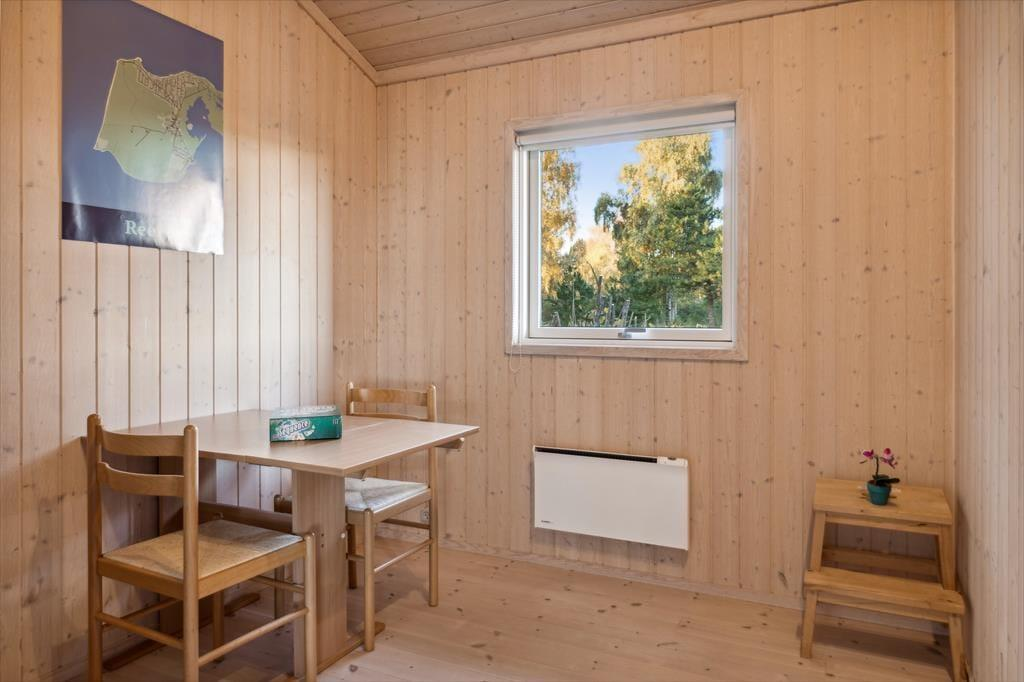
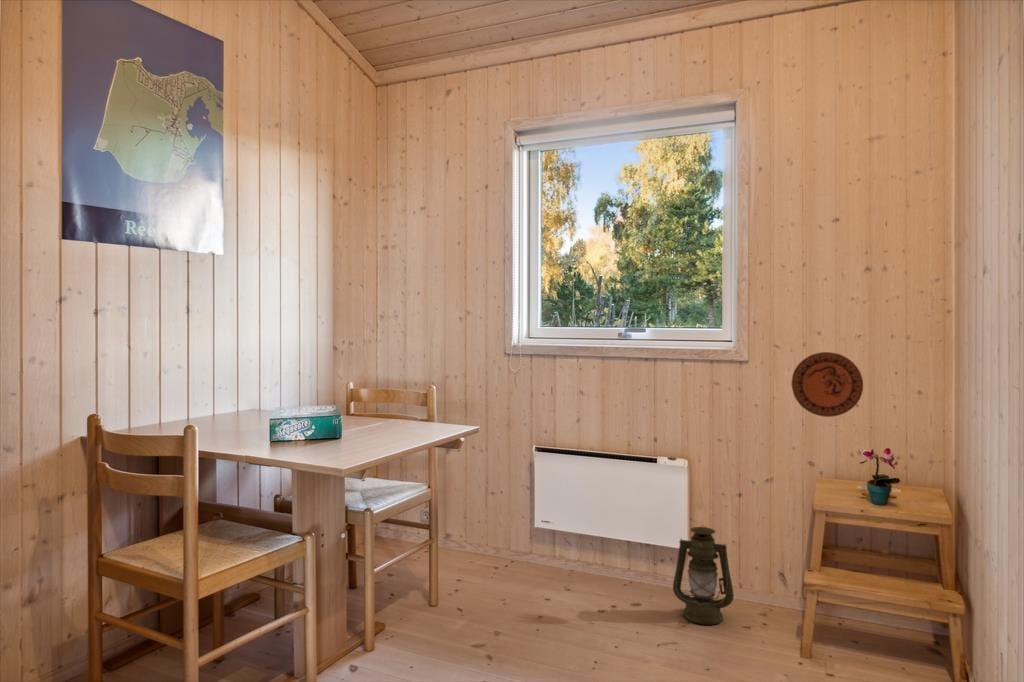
+ decorative plate [790,351,864,418]
+ lantern [672,525,735,626]
